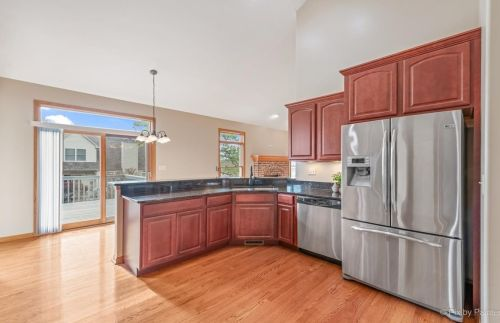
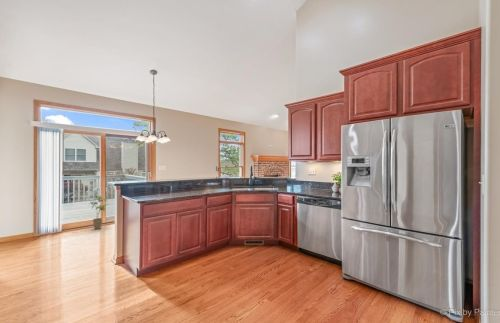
+ house plant [88,195,109,230]
